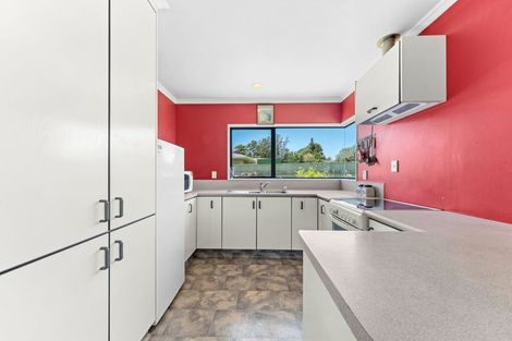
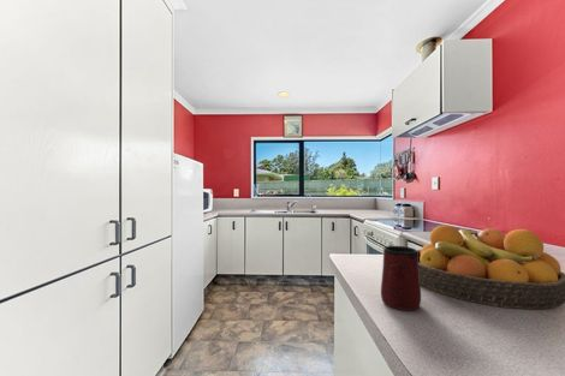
+ mug [380,245,422,311]
+ fruit bowl [417,223,565,310]
